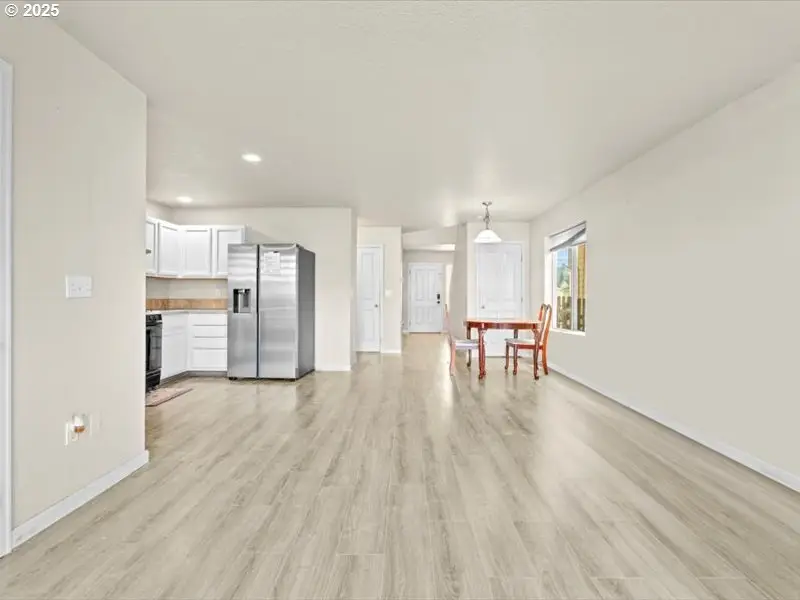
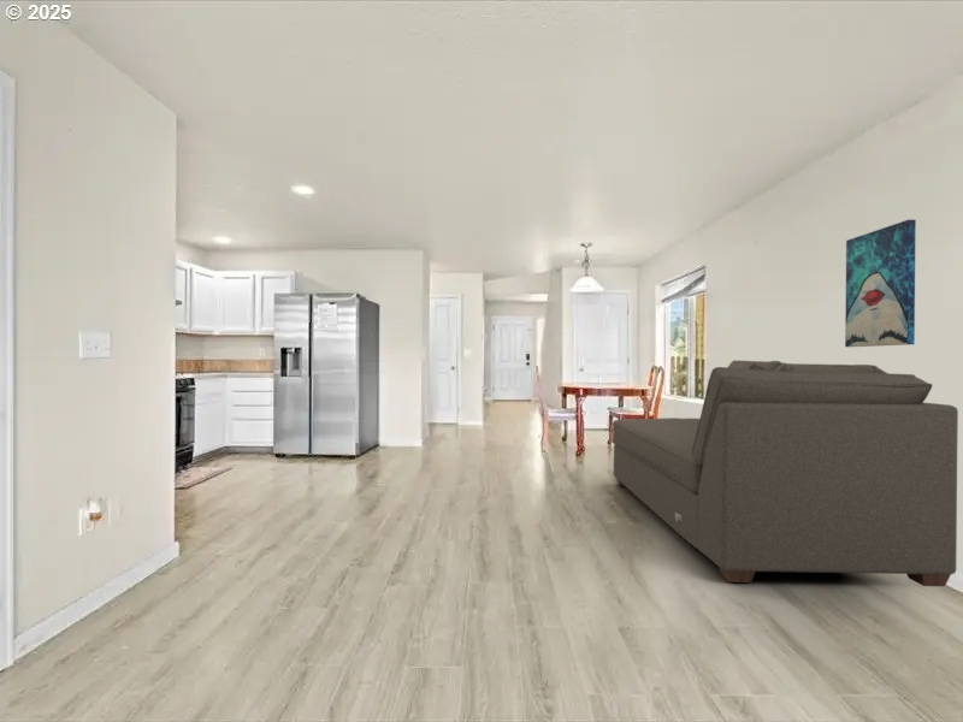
+ sofa [610,360,959,587]
+ wall art [844,219,917,348]
